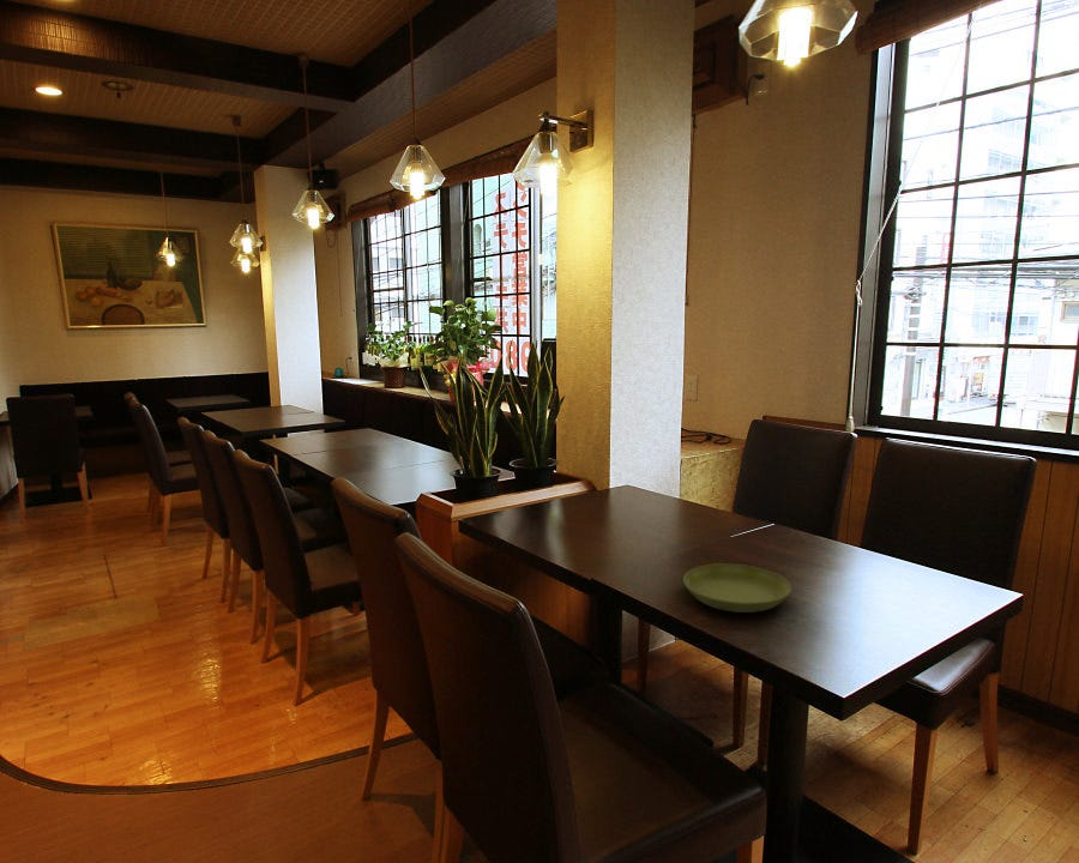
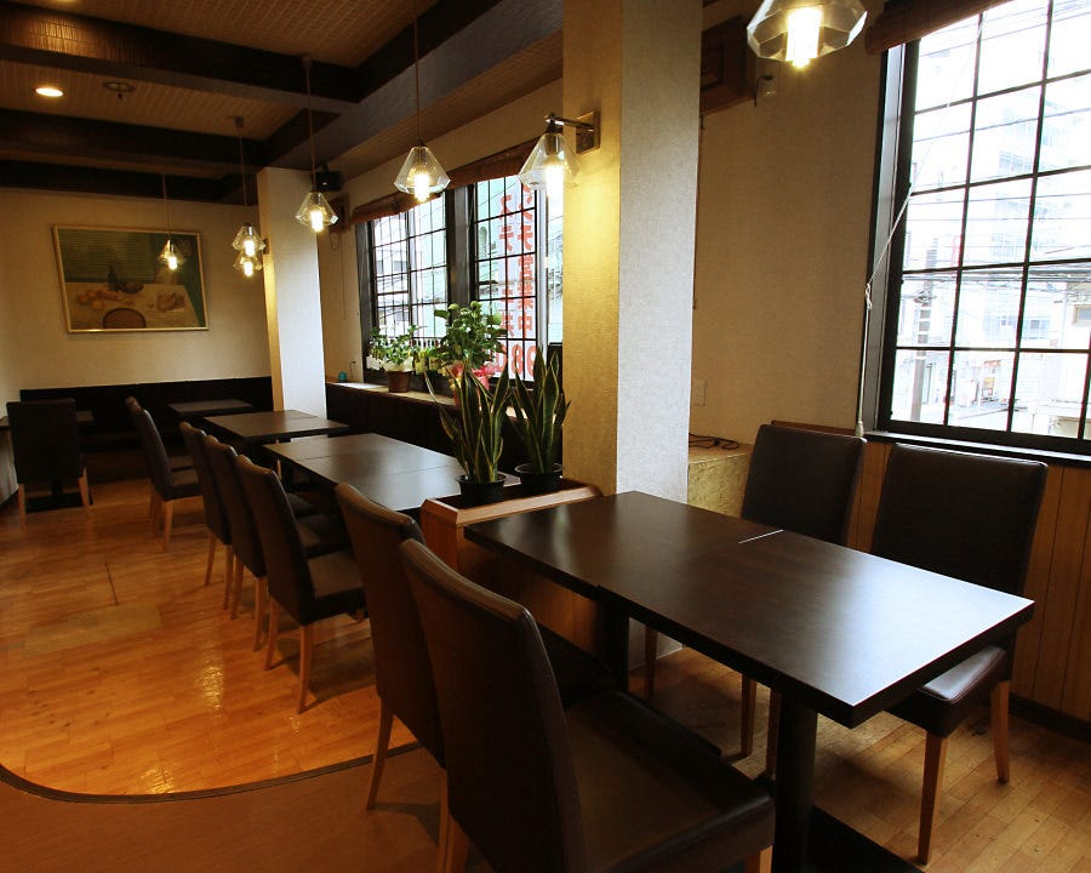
- saucer [682,563,792,614]
